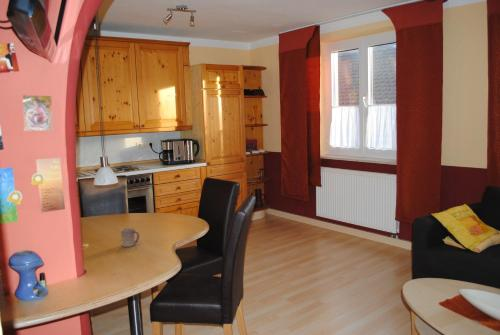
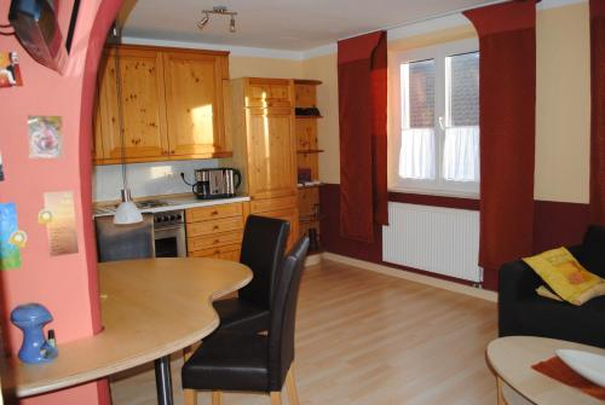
- cup [120,227,140,248]
